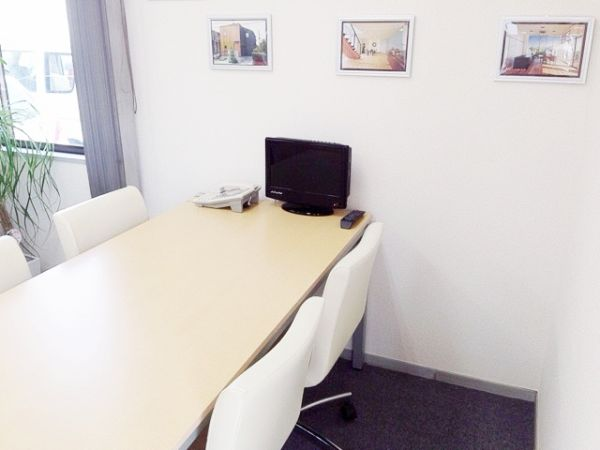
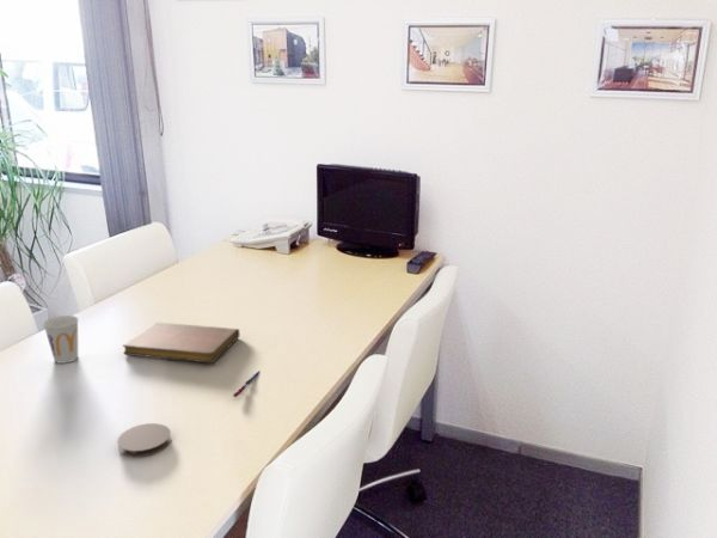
+ cup [42,314,80,365]
+ notebook [122,322,240,363]
+ coaster [116,422,172,458]
+ pen [233,369,261,398]
